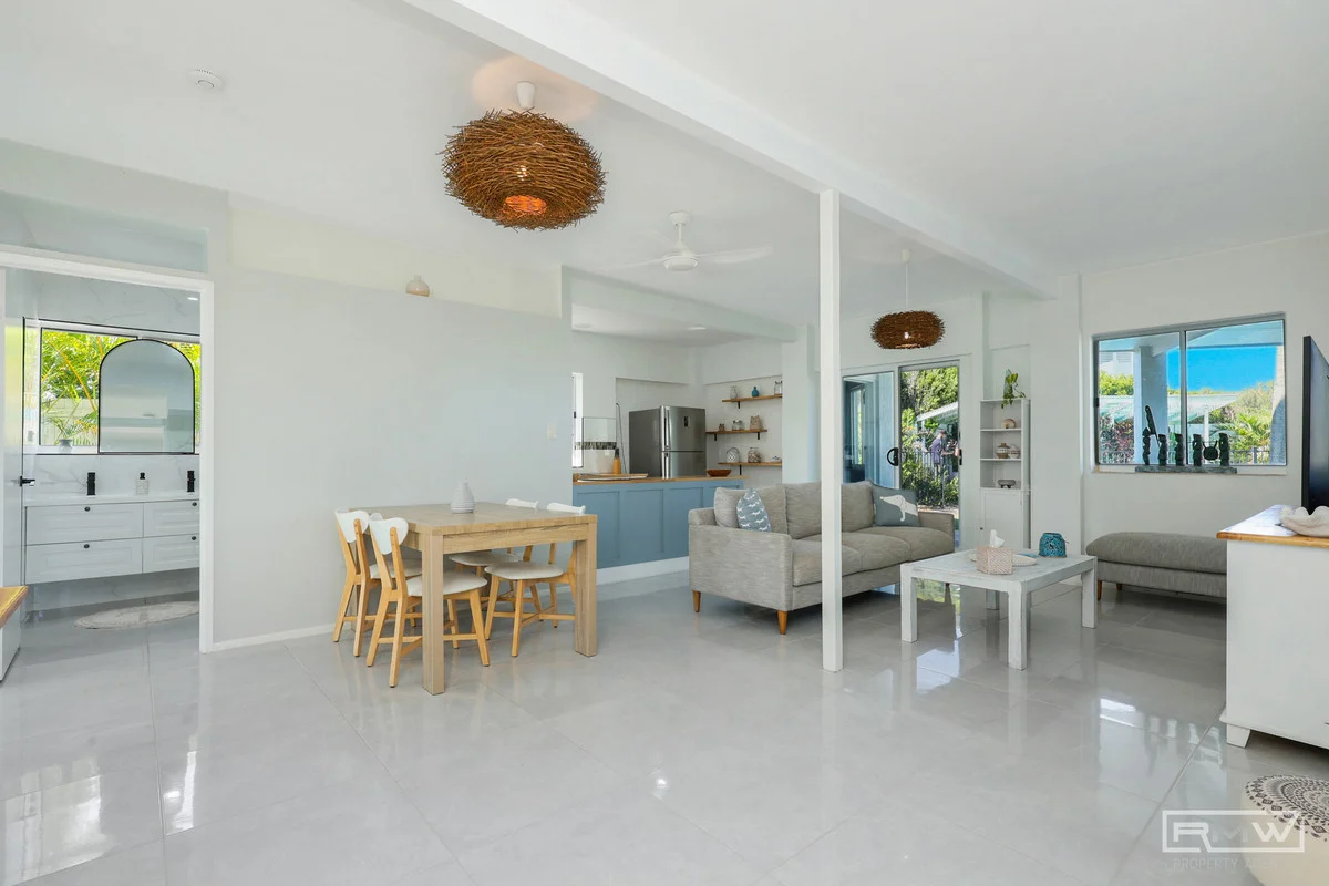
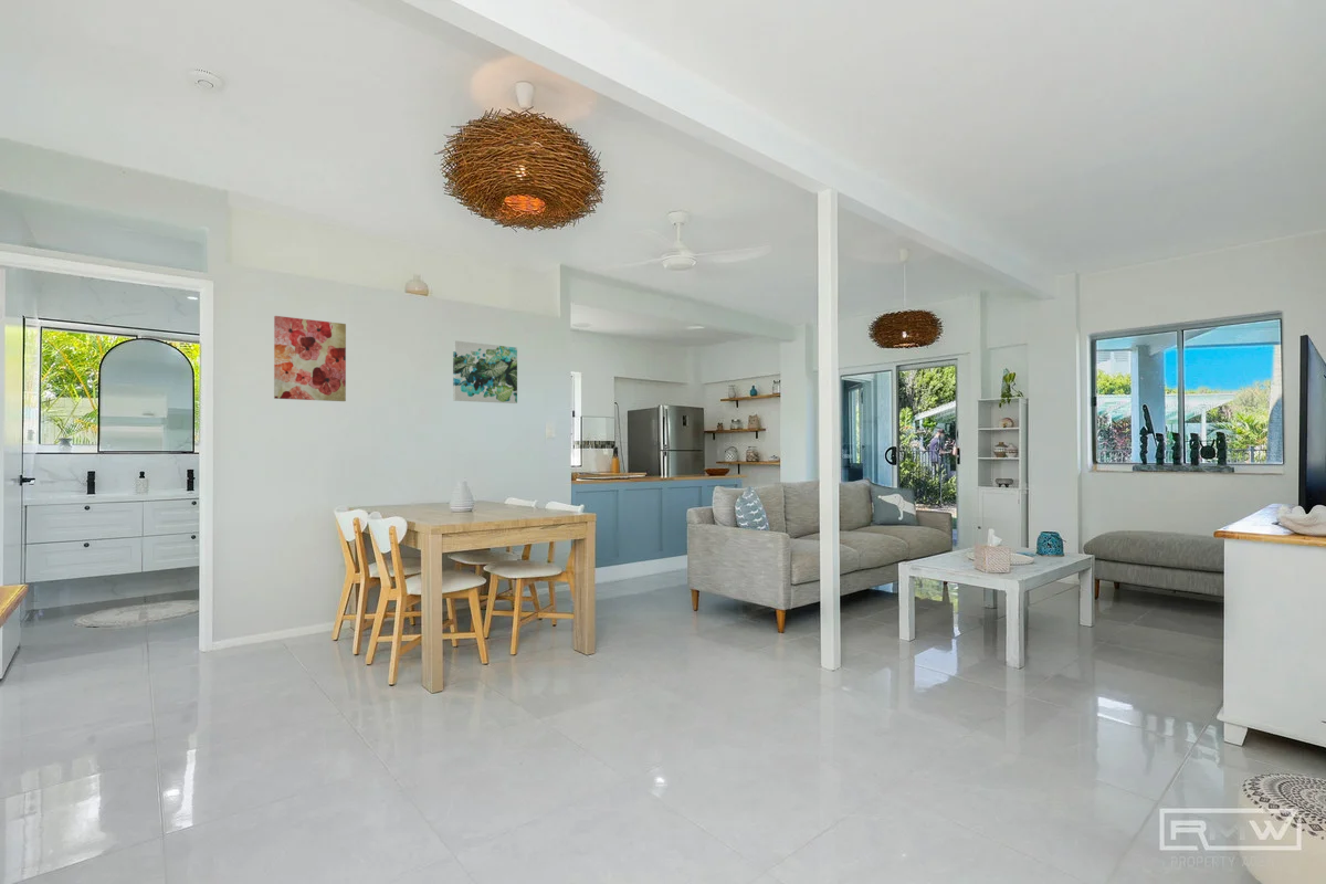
+ wall art [452,339,518,404]
+ wall art [273,315,347,402]
